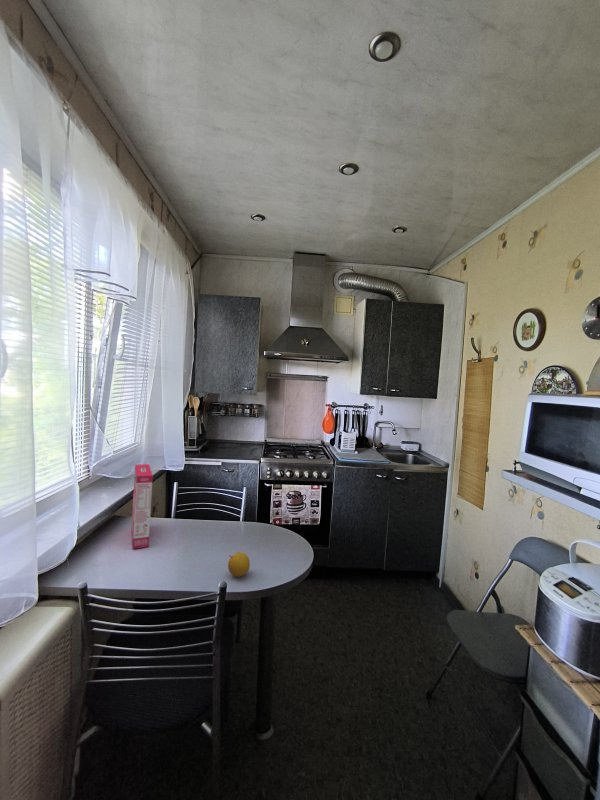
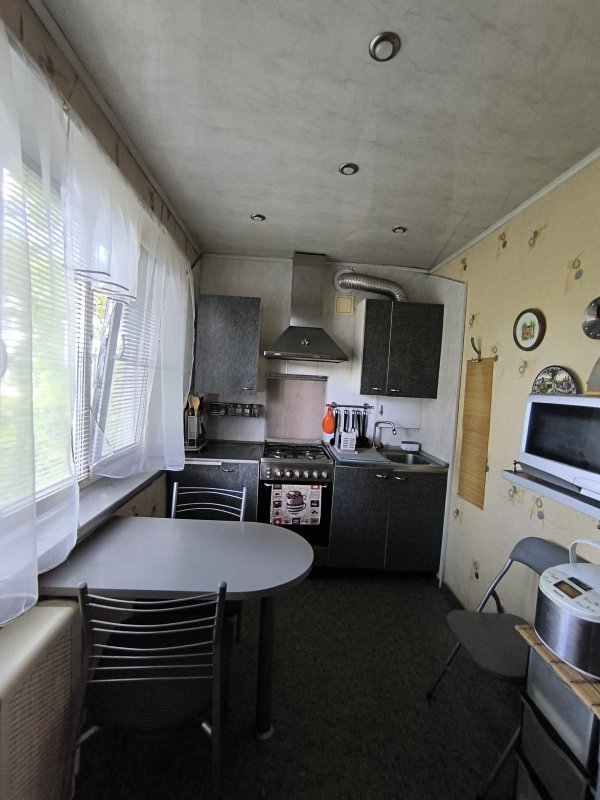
- fruit [227,551,251,578]
- cereal box [130,463,154,550]
